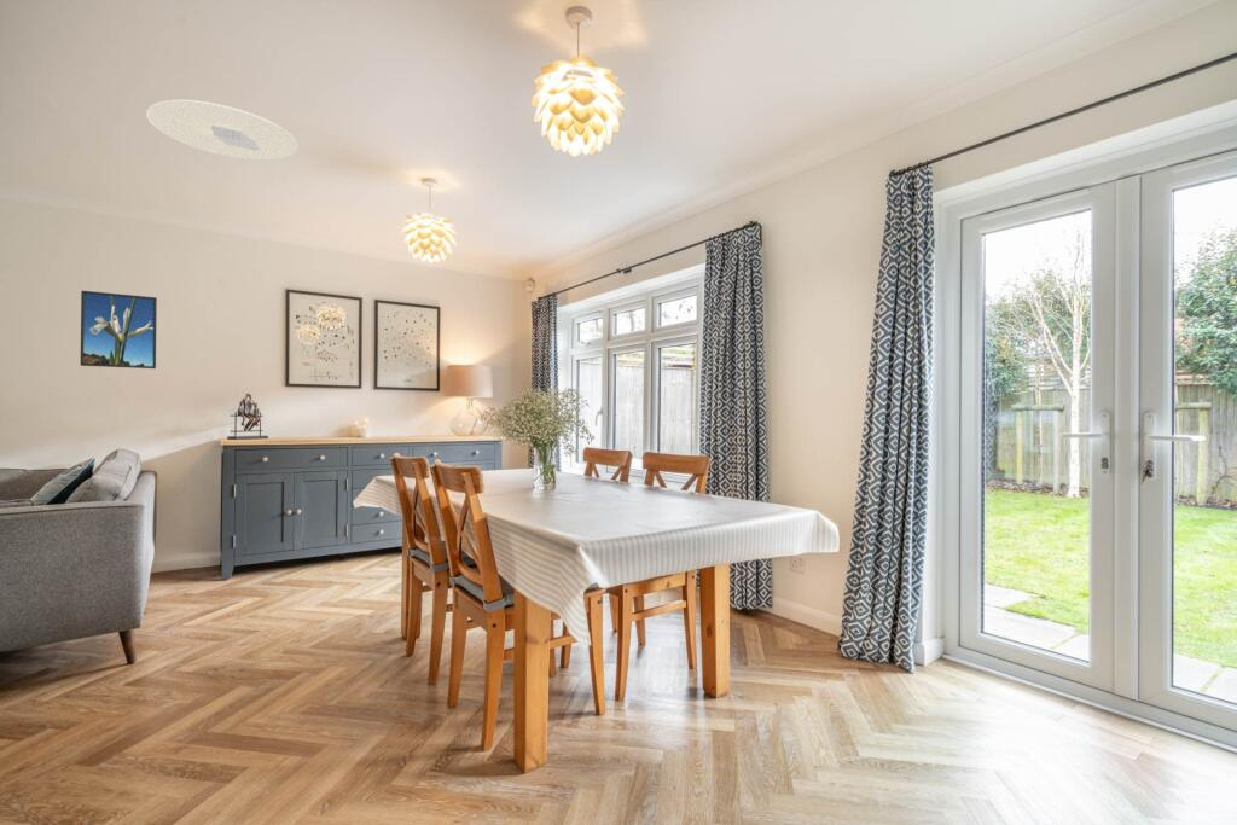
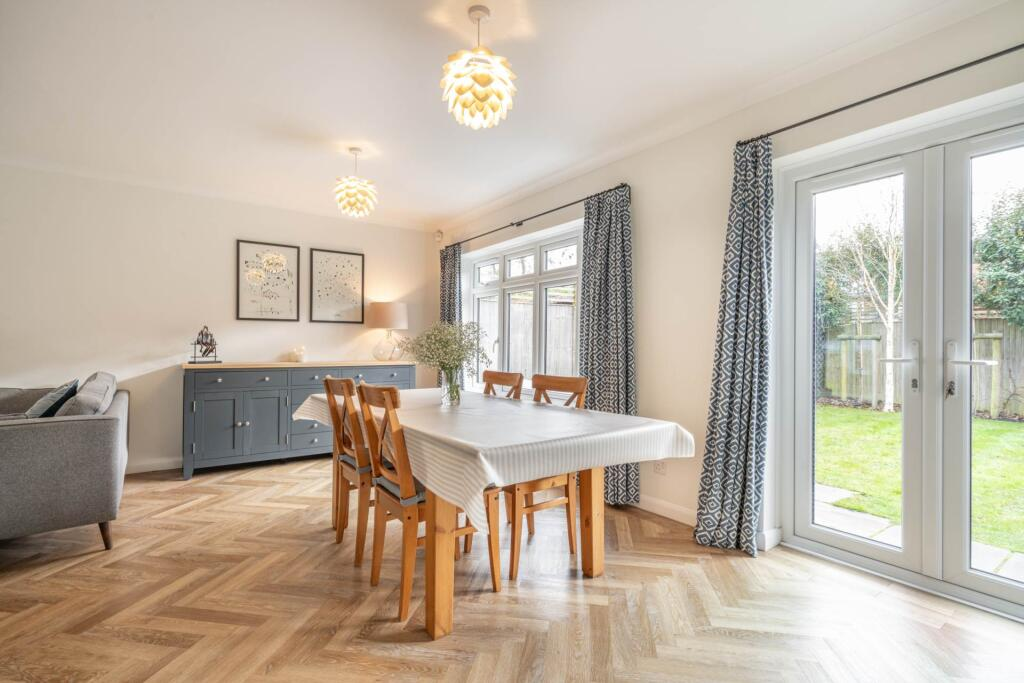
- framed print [80,290,158,370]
- ceiling light [145,99,298,162]
